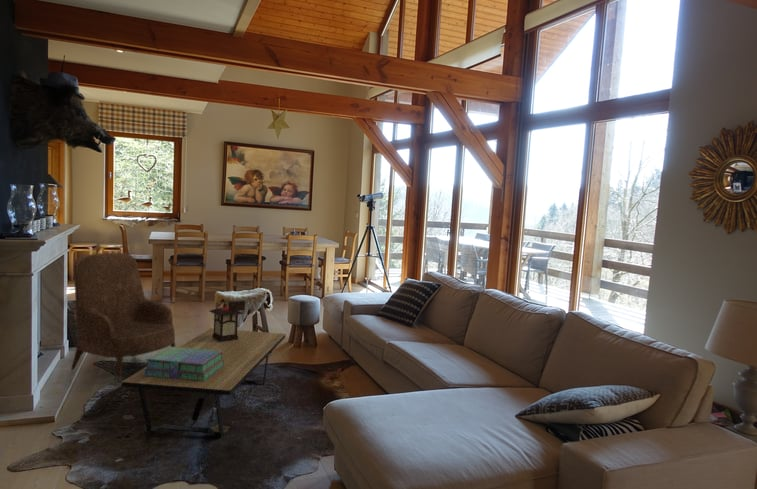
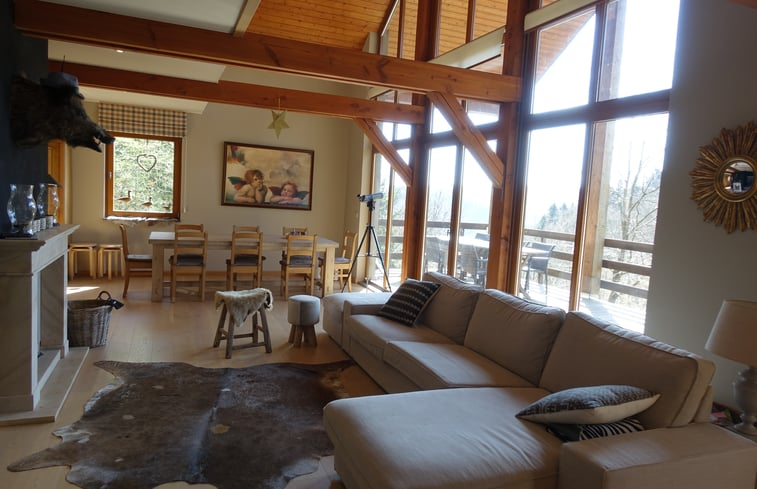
- stack of books [142,346,224,381]
- armchair [70,252,177,383]
- coffee table [121,327,287,438]
- lantern [208,300,246,342]
